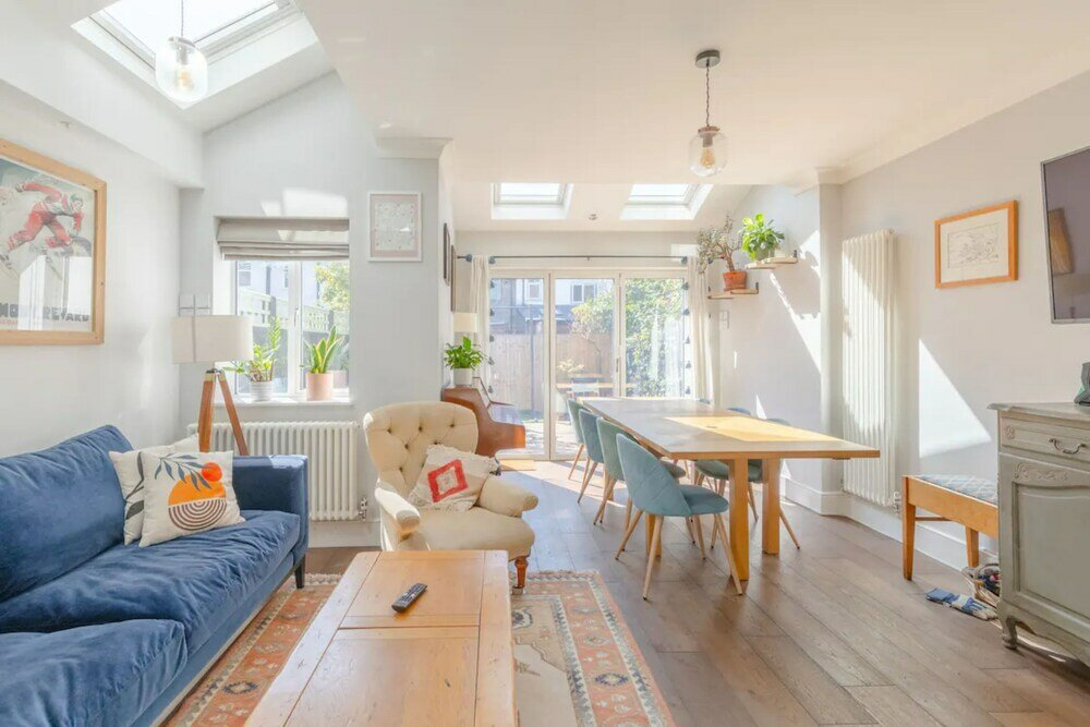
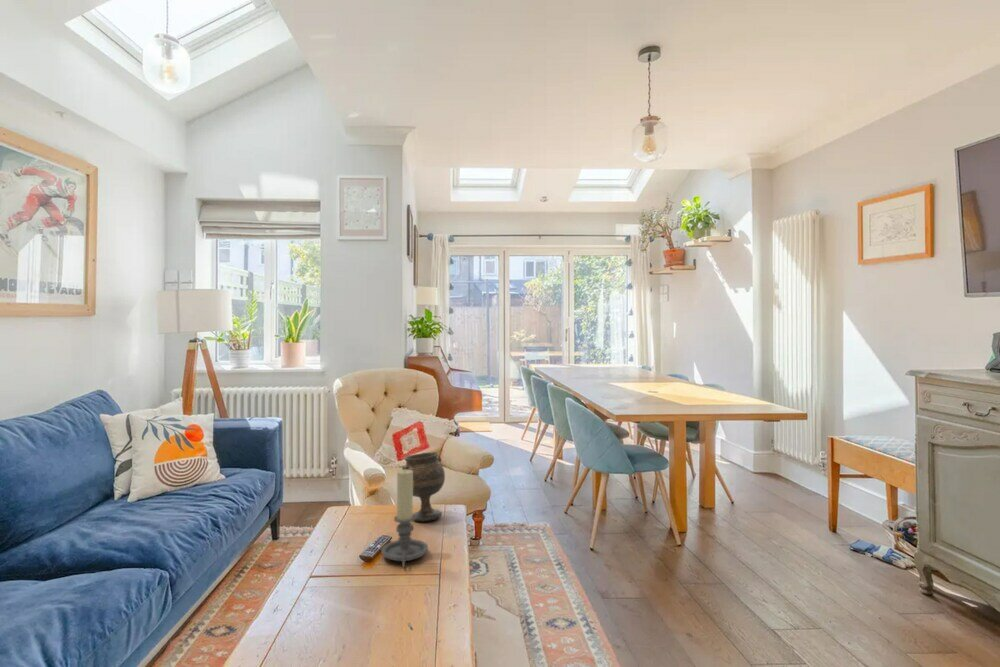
+ goblet [401,451,446,523]
+ candle holder [380,469,429,568]
